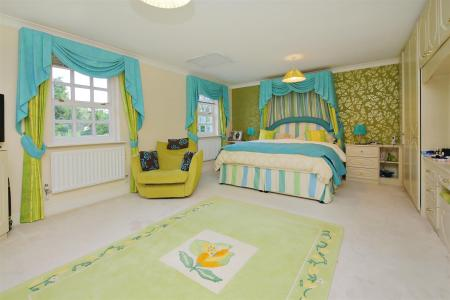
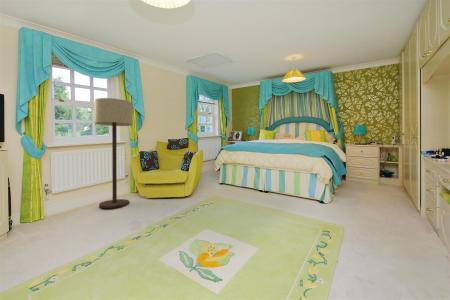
+ floor lamp [94,97,134,209]
